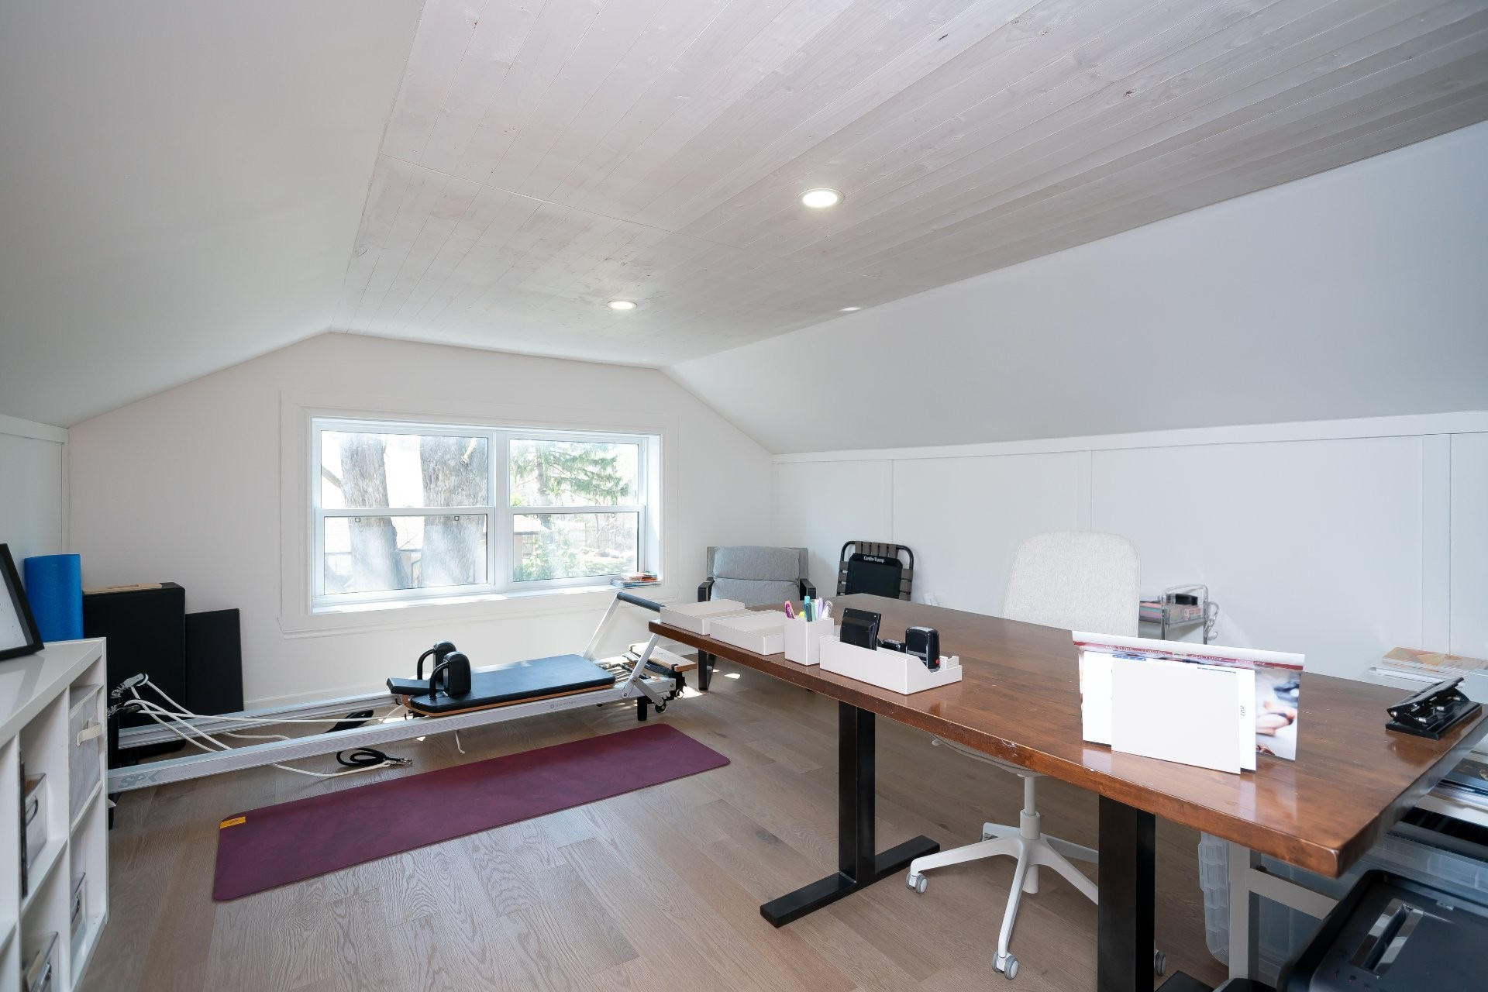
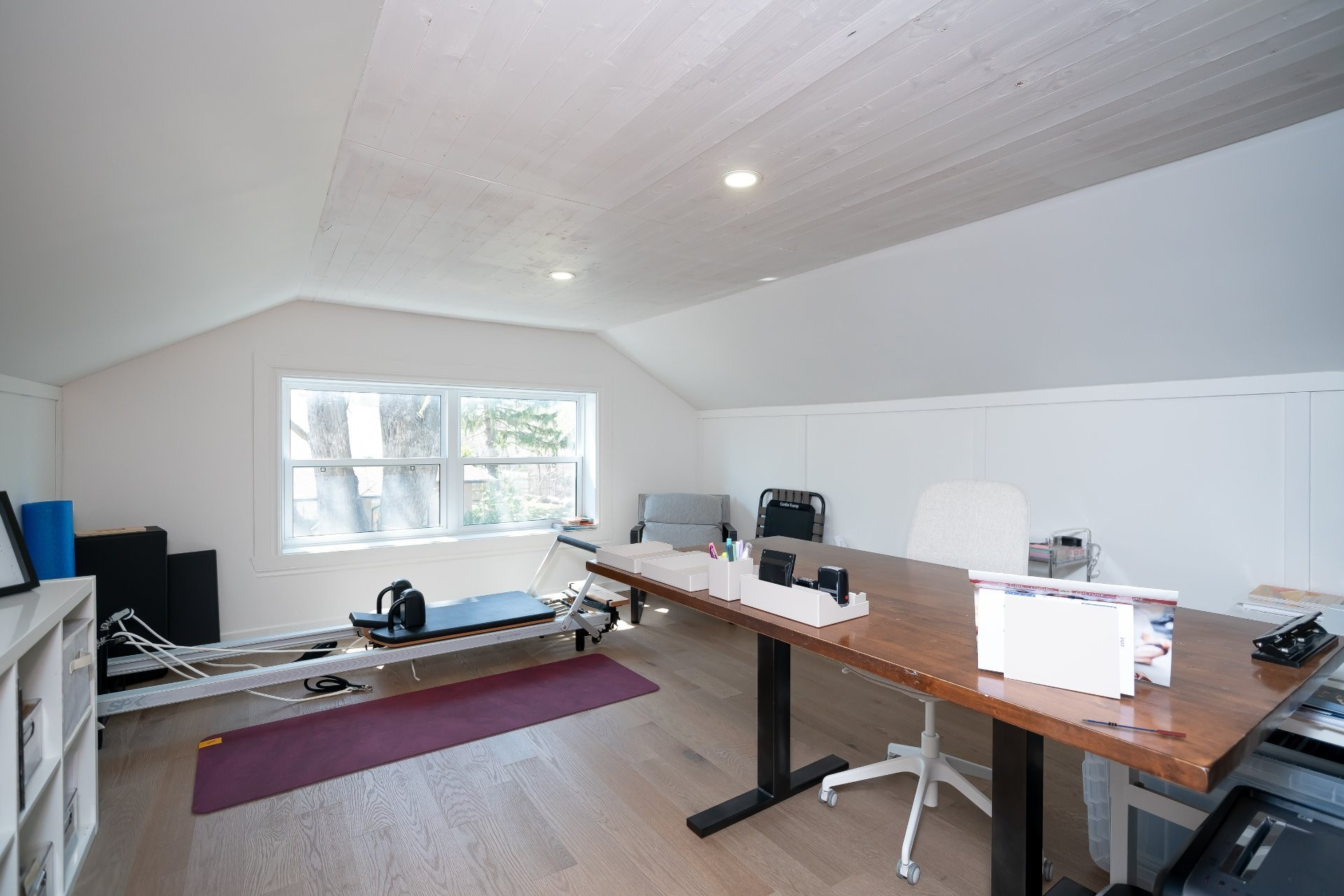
+ pen [1082,719,1187,738]
